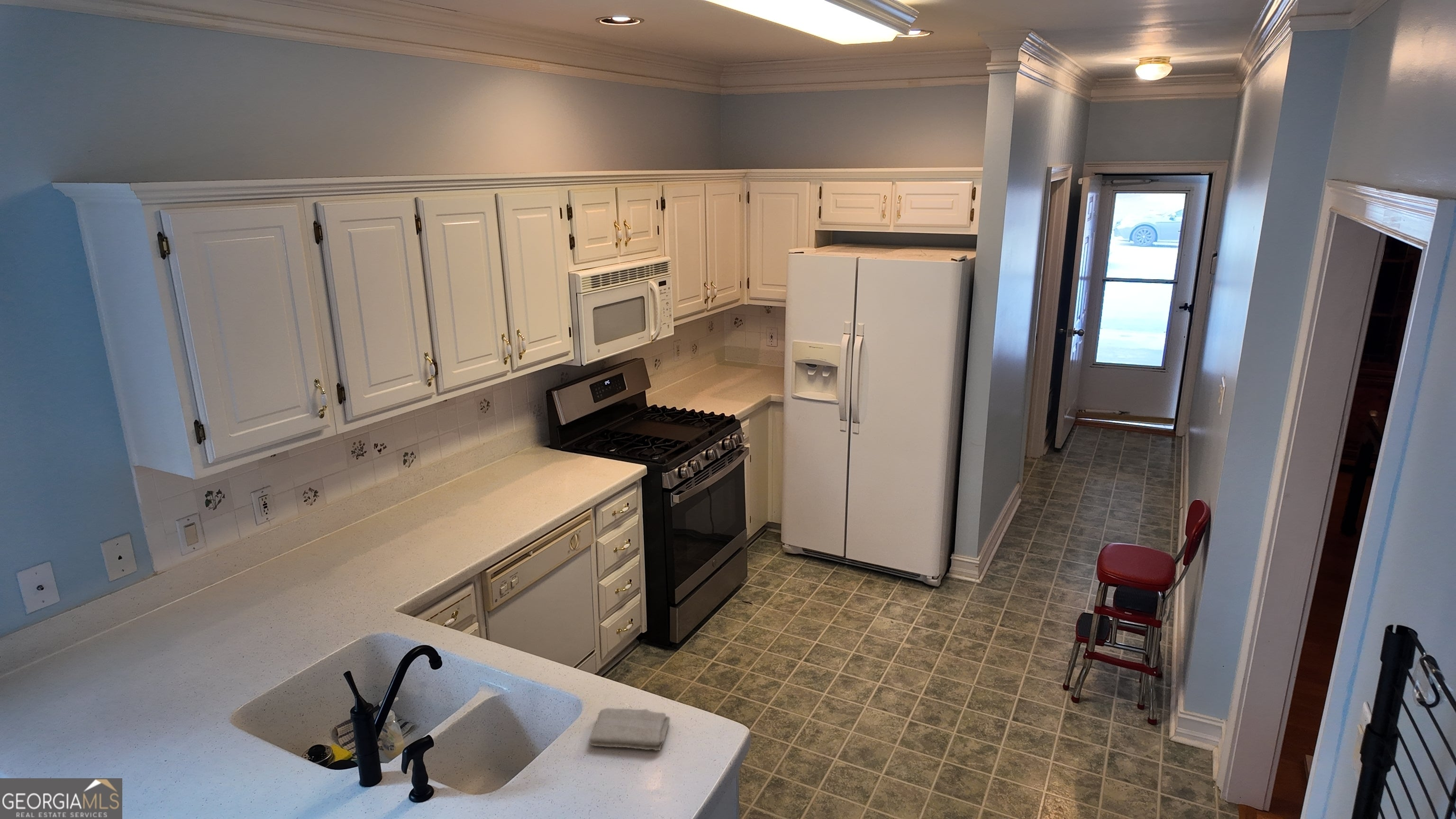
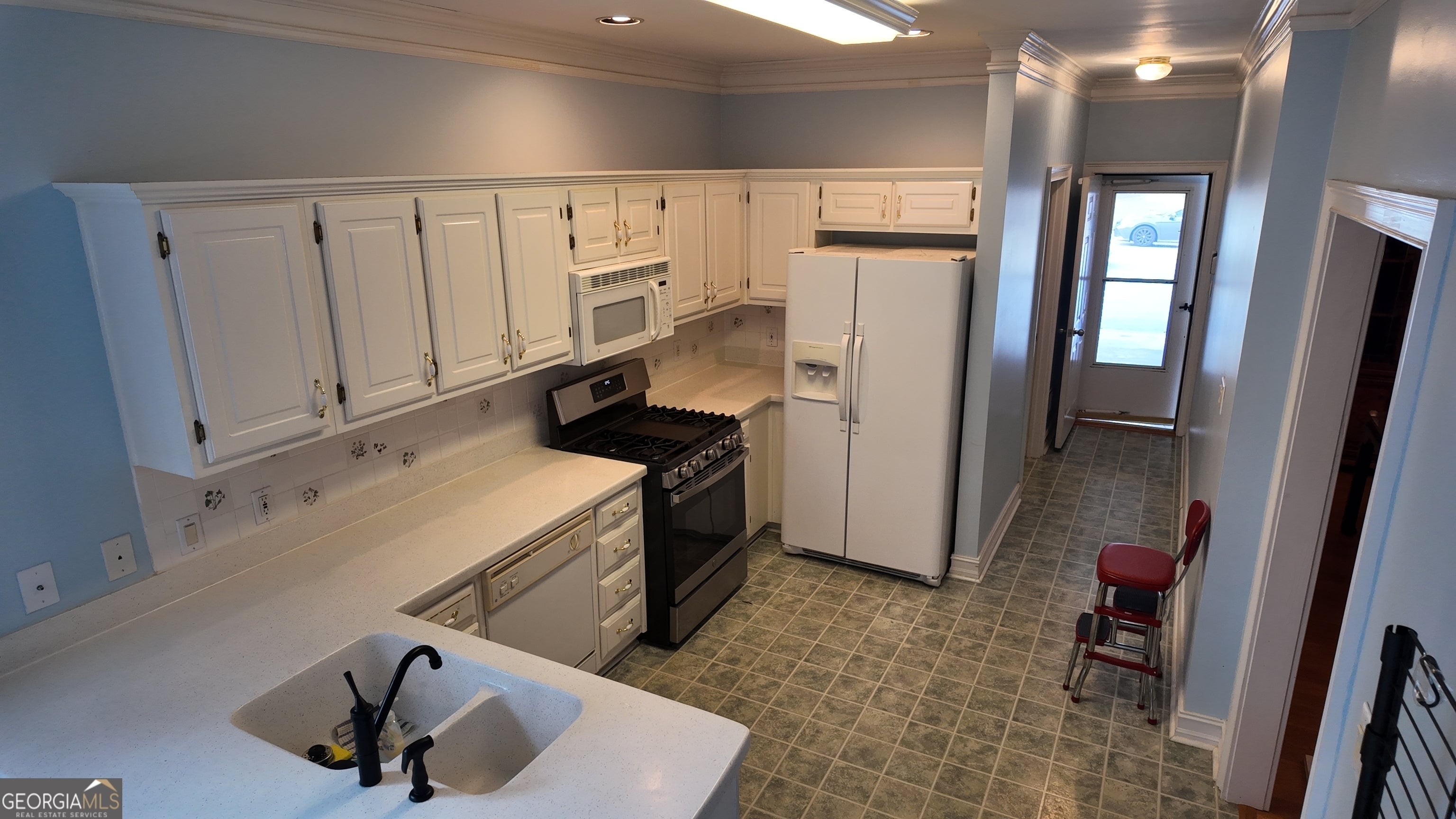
- washcloth [589,708,671,751]
